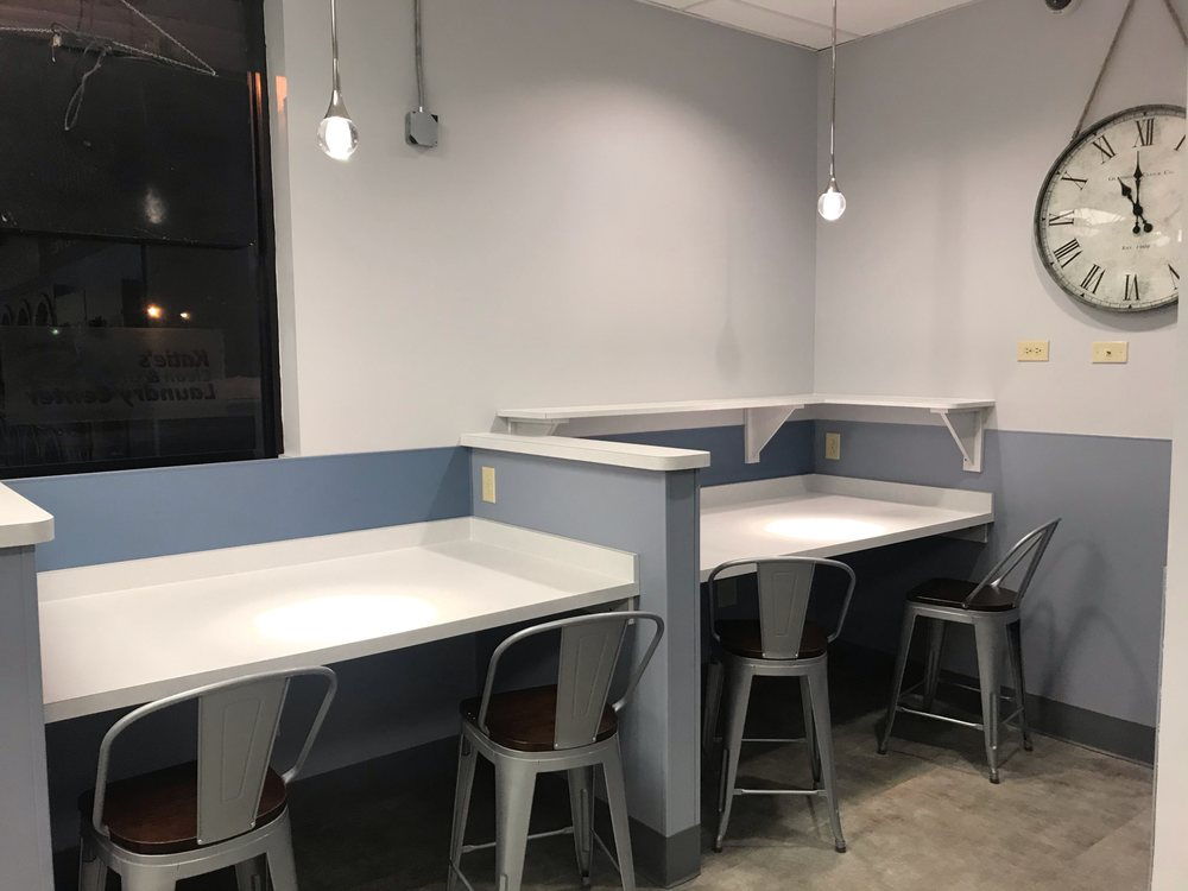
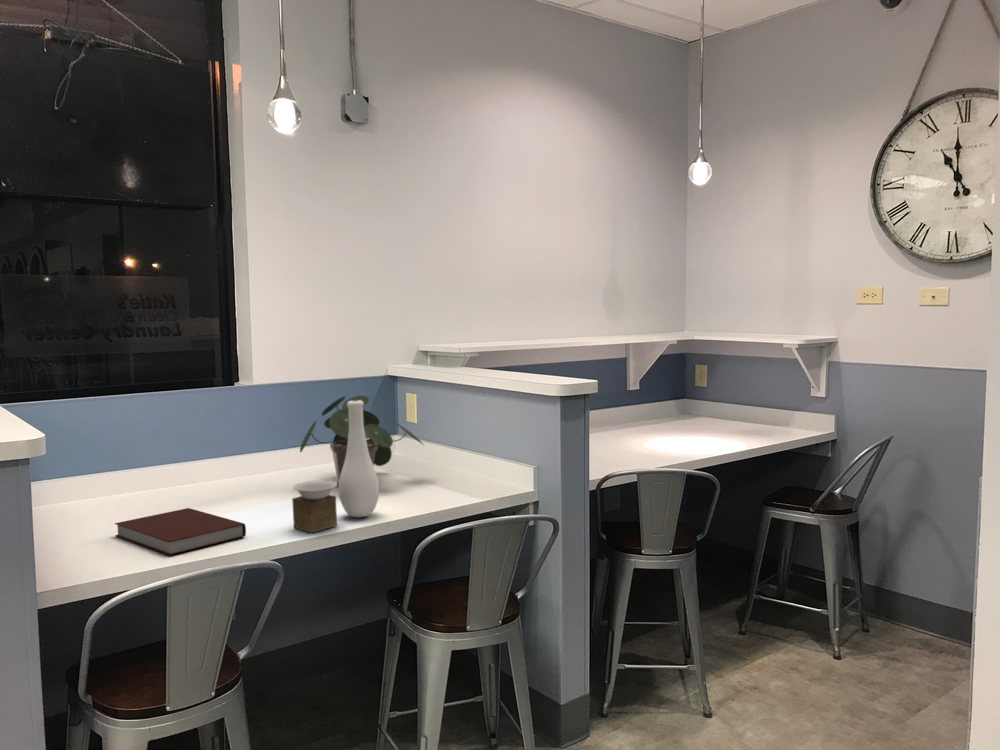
+ potted plant [299,395,426,486]
+ vase [291,400,380,534]
+ notebook [114,507,247,556]
